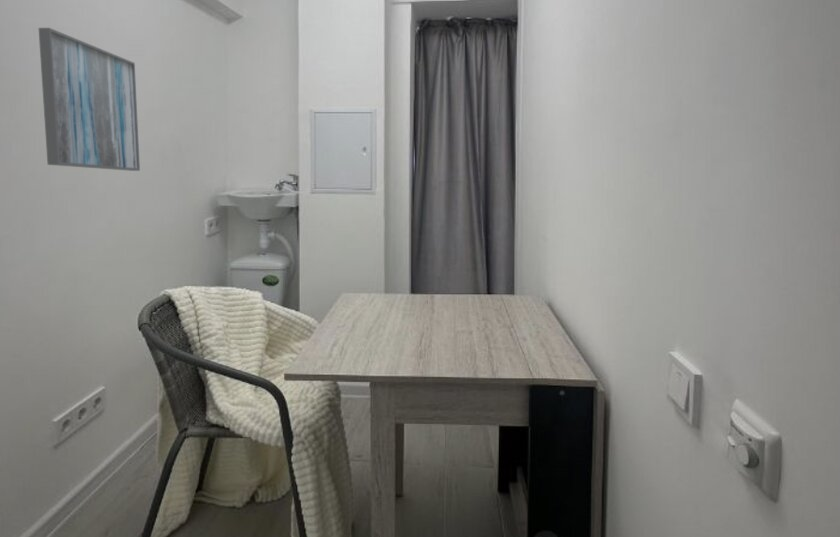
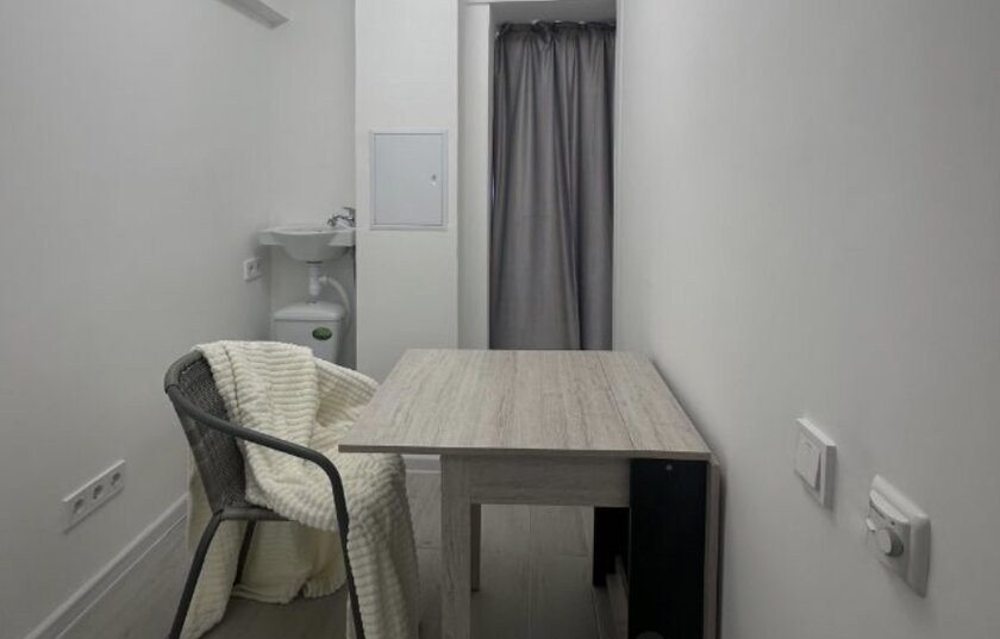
- wall art [38,27,141,172]
